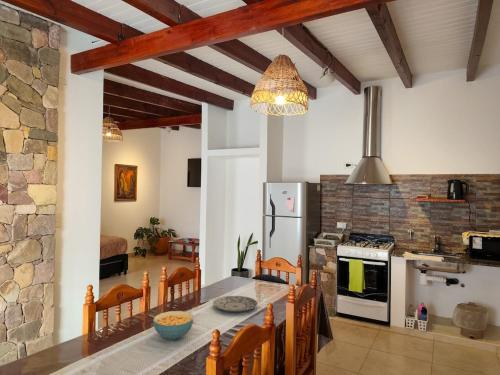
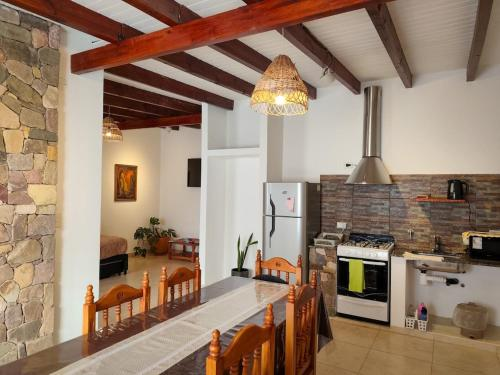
- cereal bowl [152,310,194,341]
- plate [212,295,259,313]
